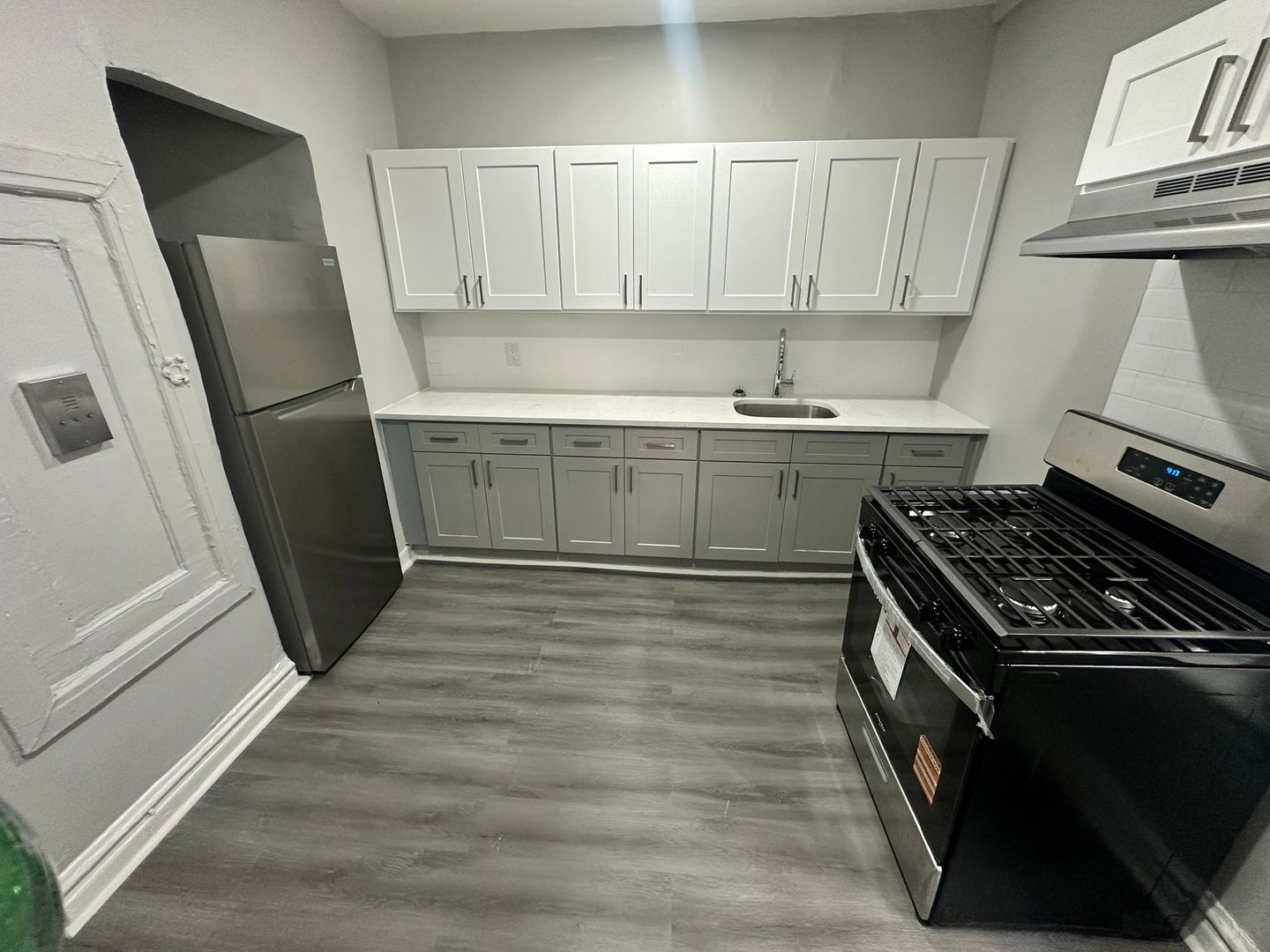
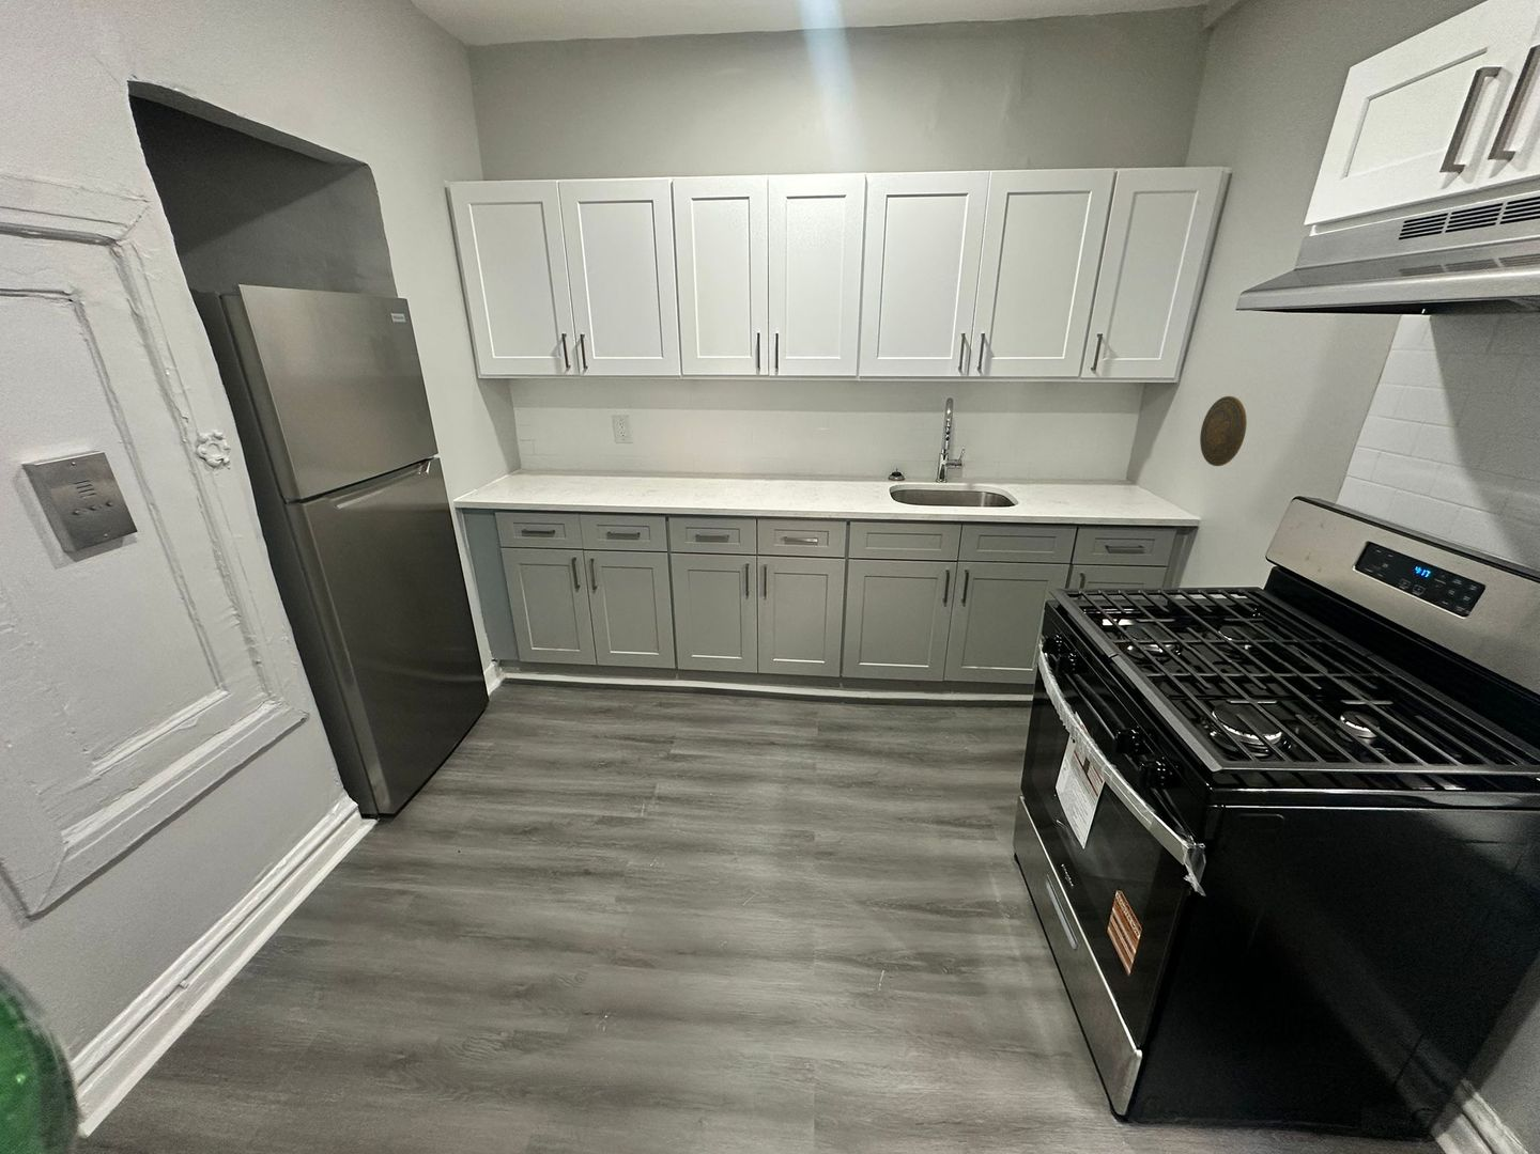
+ decorative plate [1199,395,1248,467]
